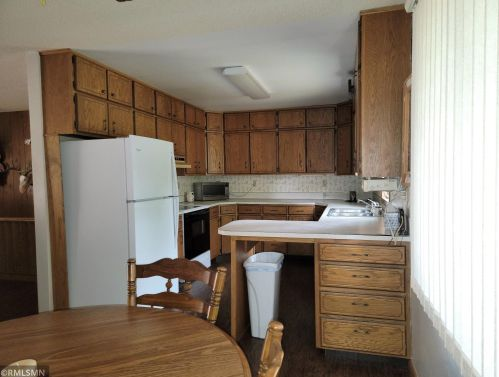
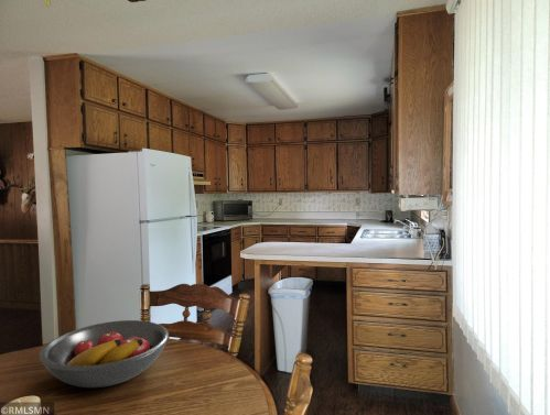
+ fruit bowl [39,319,170,389]
